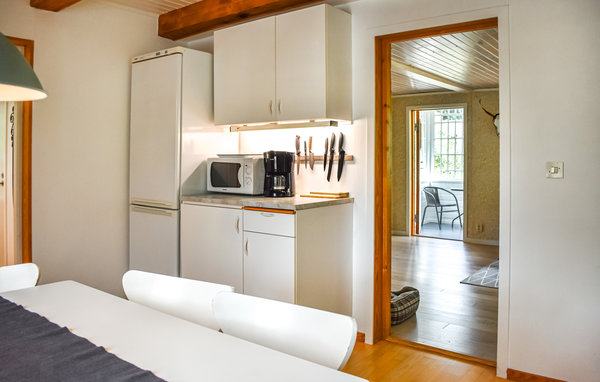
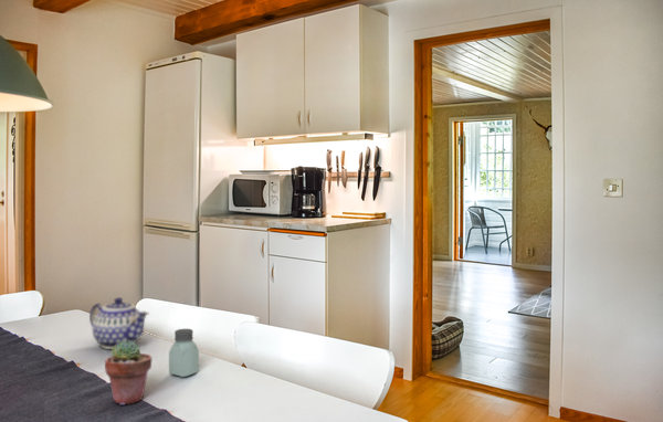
+ teapot [88,296,150,350]
+ saltshaker [168,328,200,378]
+ potted succulent [104,340,152,407]
